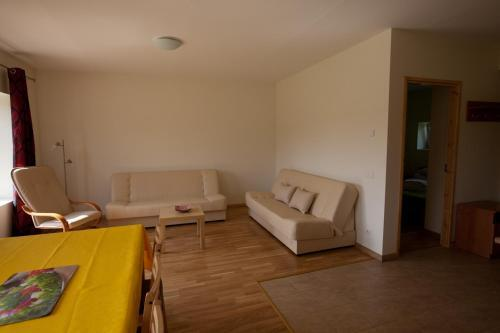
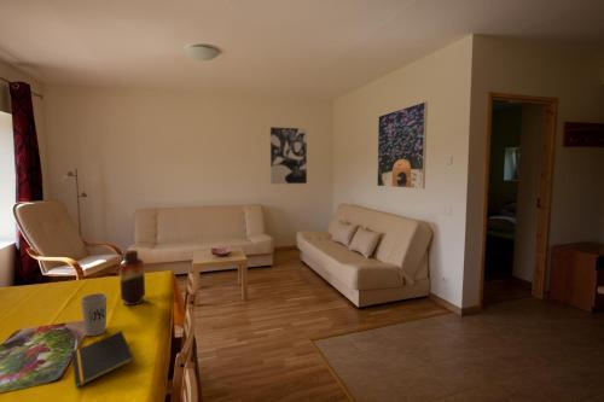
+ vase [118,249,146,307]
+ notepad [71,330,135,389]
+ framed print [376,100,429,190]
+ wall art [269,126,308,185]
+ cup [80,292,108,337]
